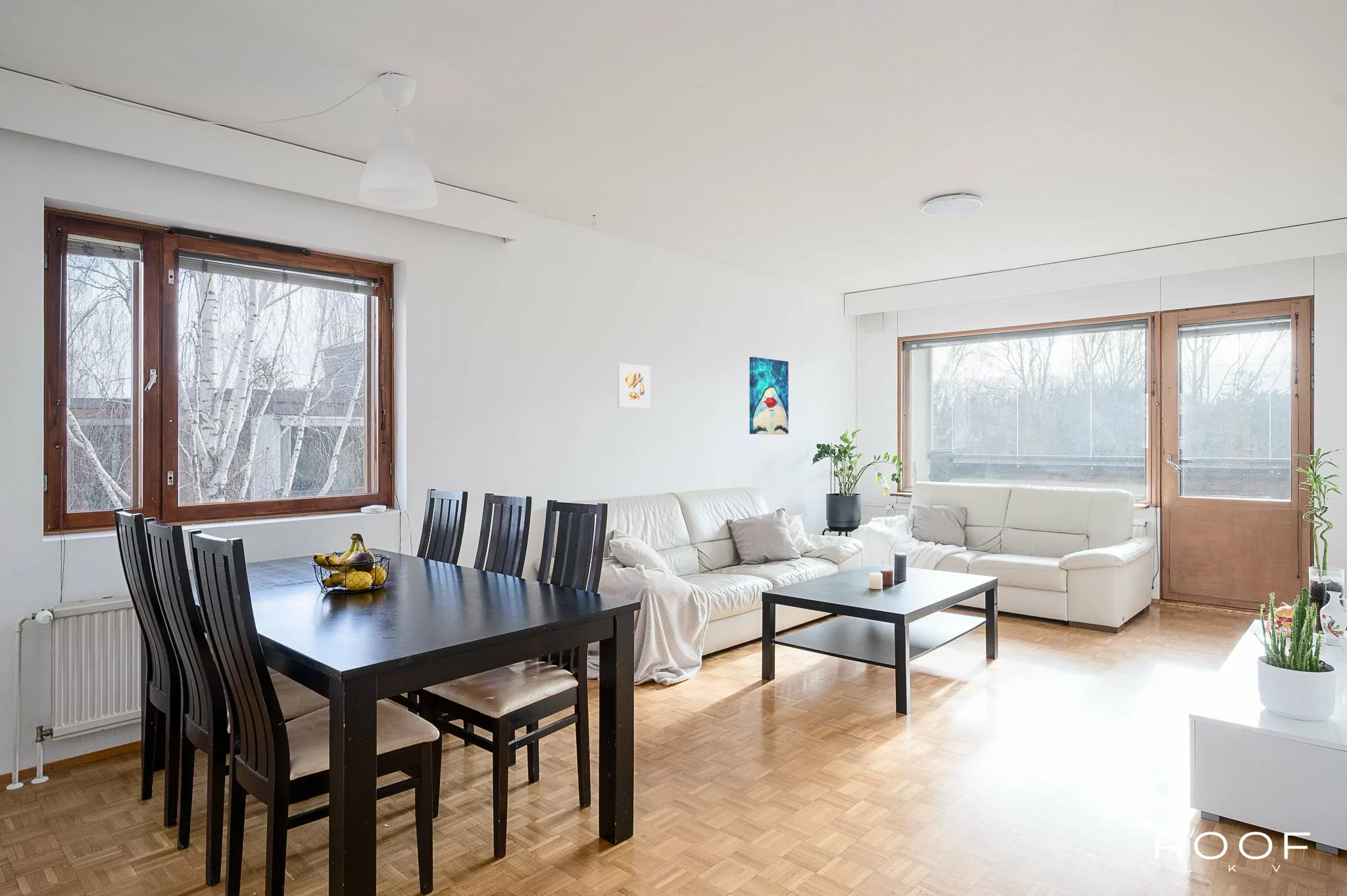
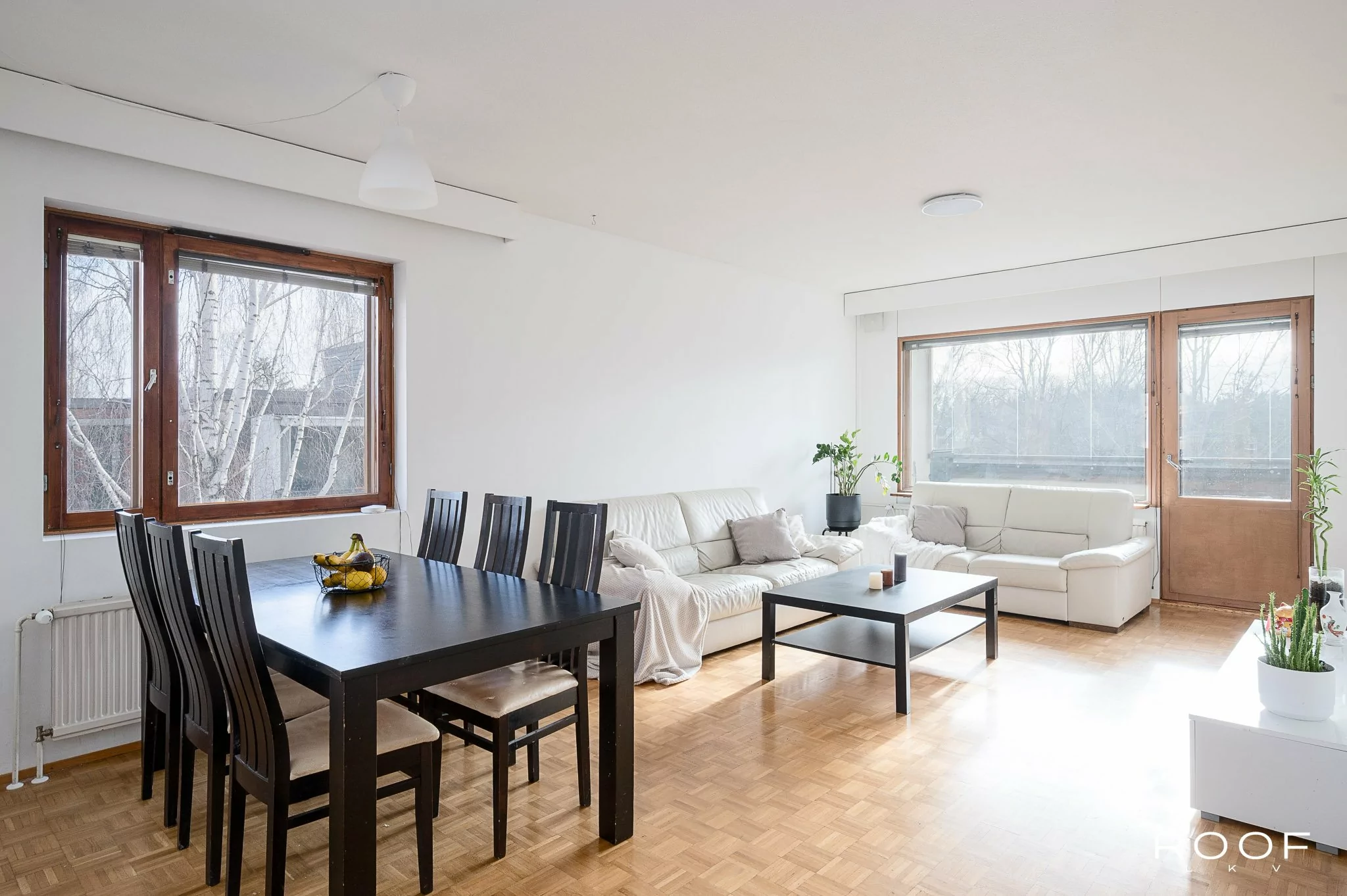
- wall art [749,356,789,435]
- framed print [617,363,651,409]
